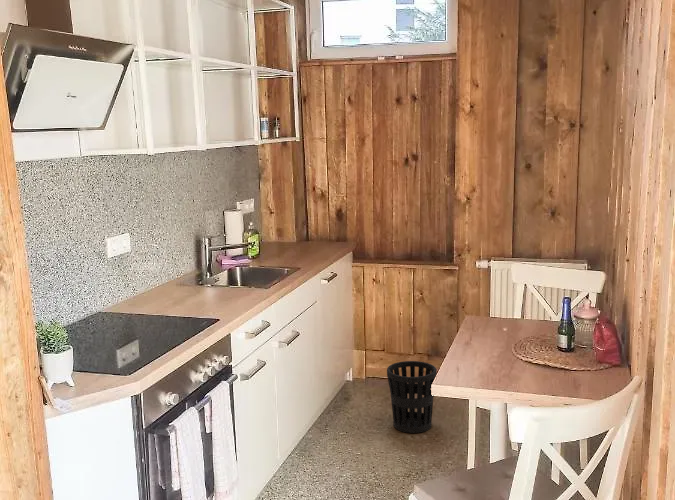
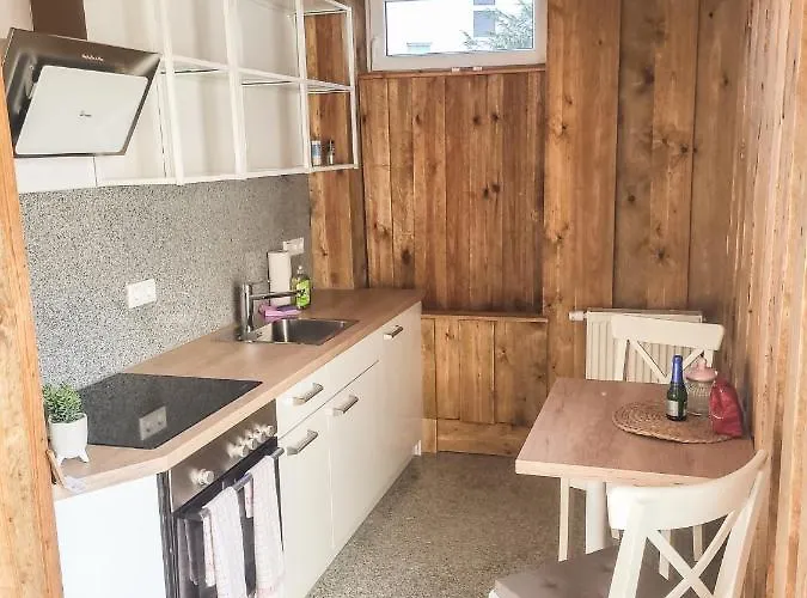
- wastebasket [386,360,438,434]
